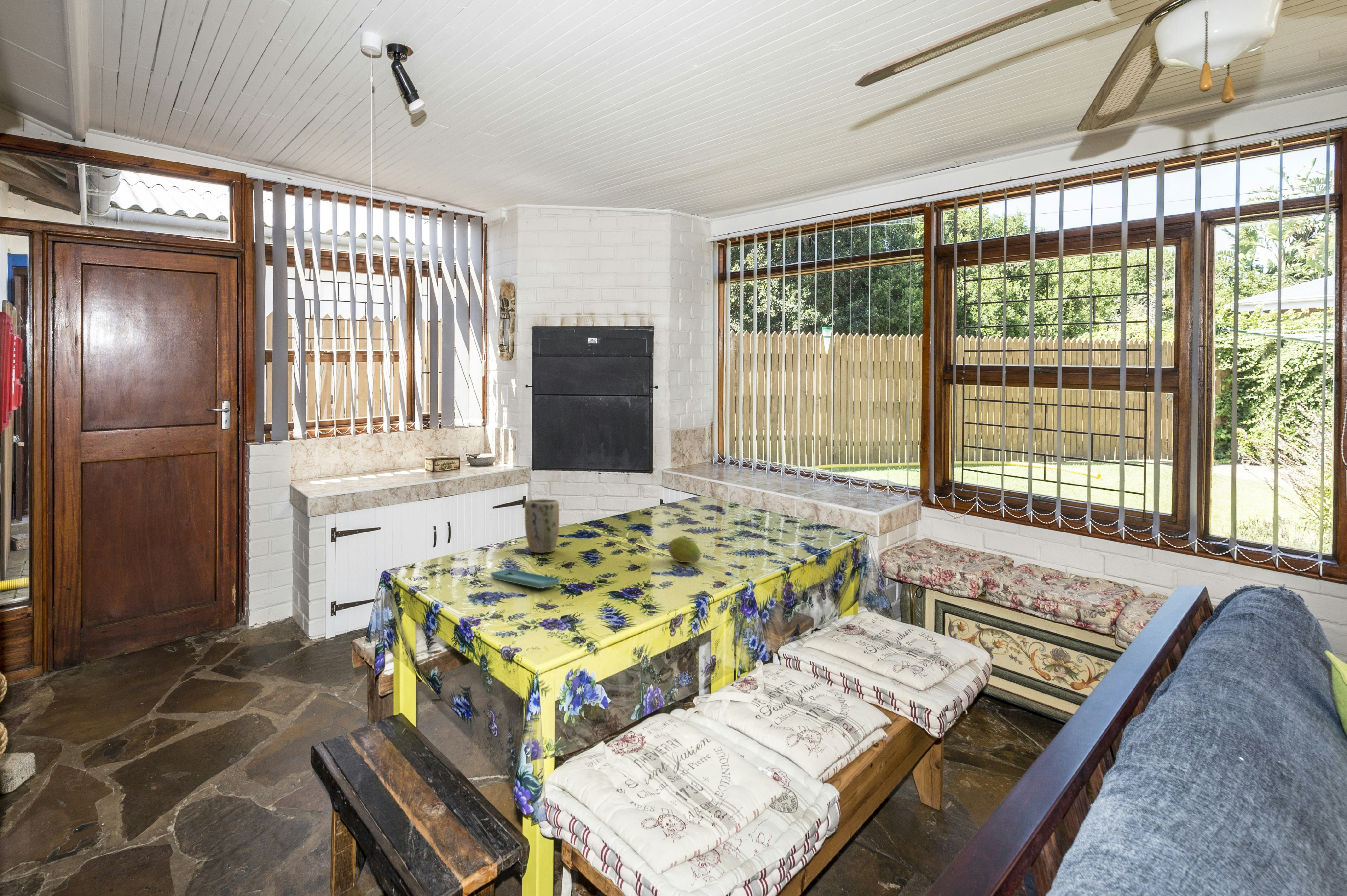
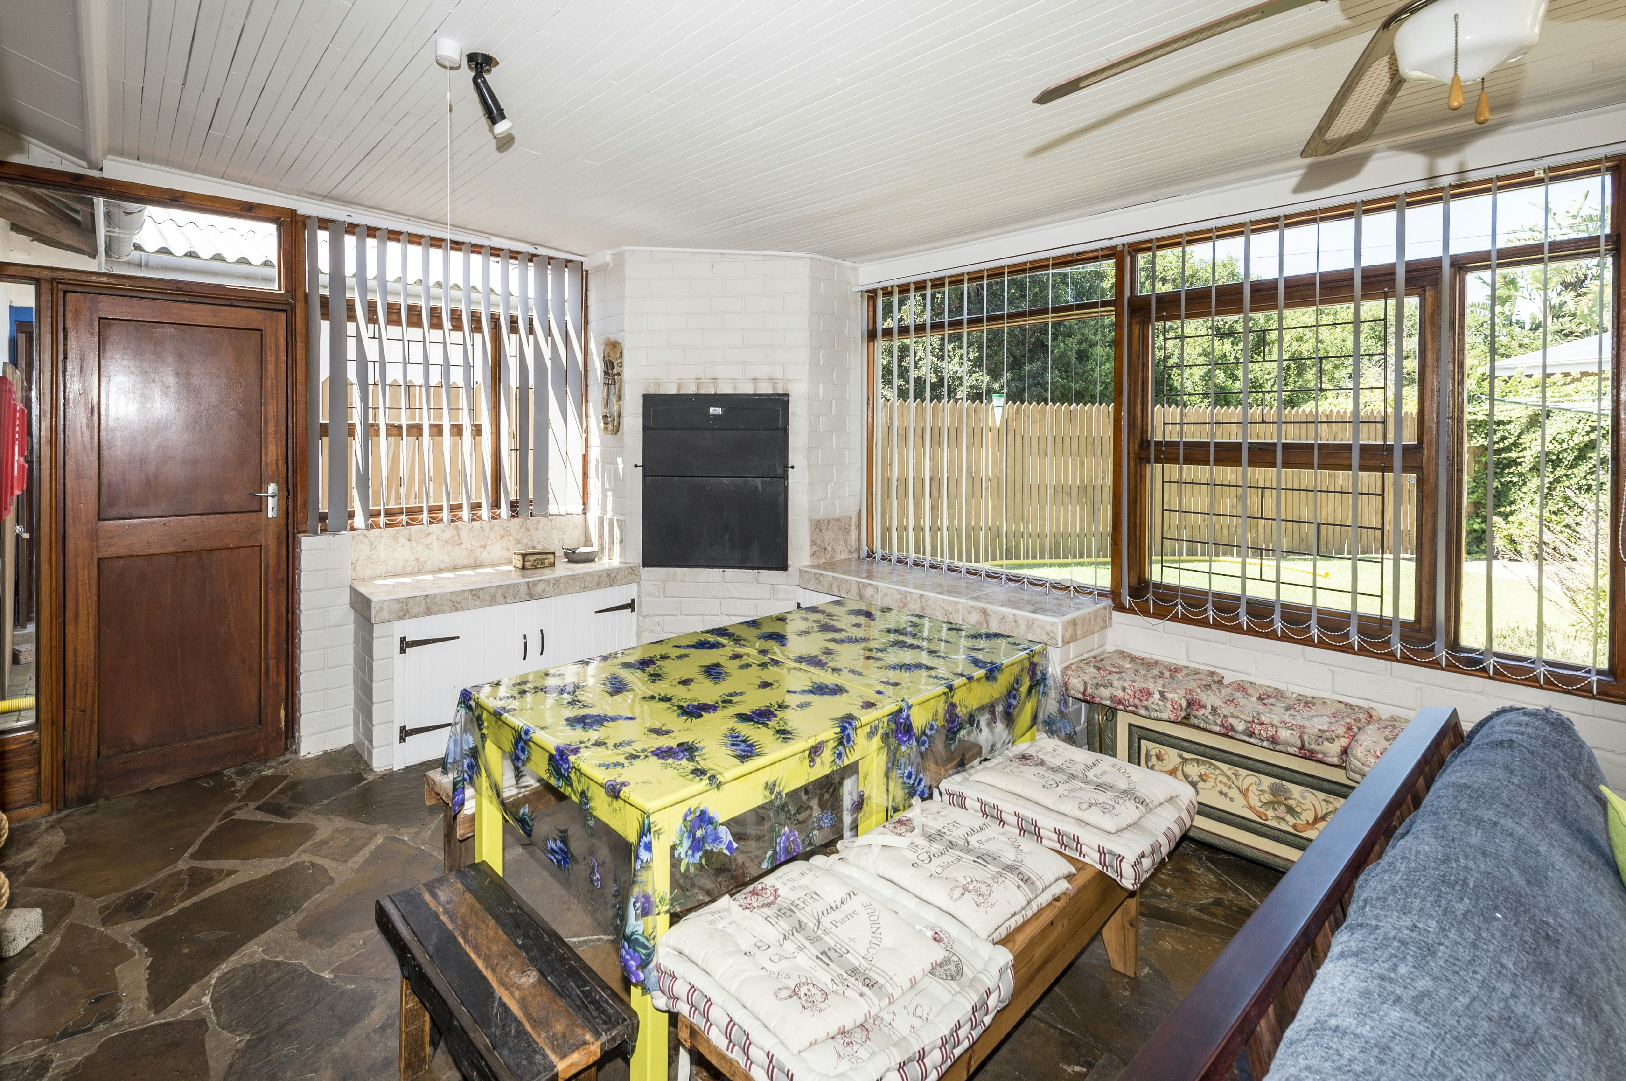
- plant pot [524,499,560,553]
- saucer [490,569,561,589]
- fruit [668,537,701,563]
